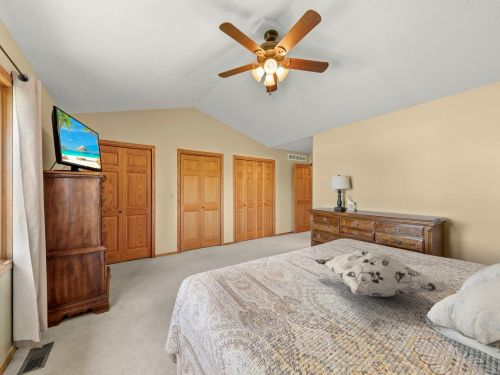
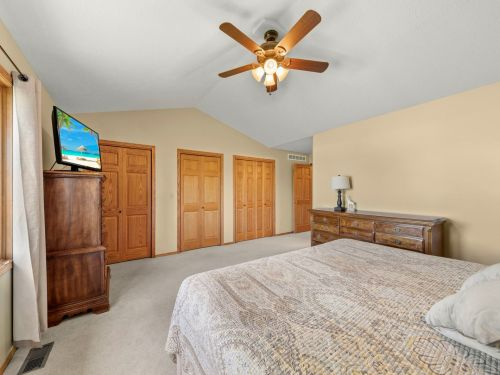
- decorative pillow [314,250,450,298]
